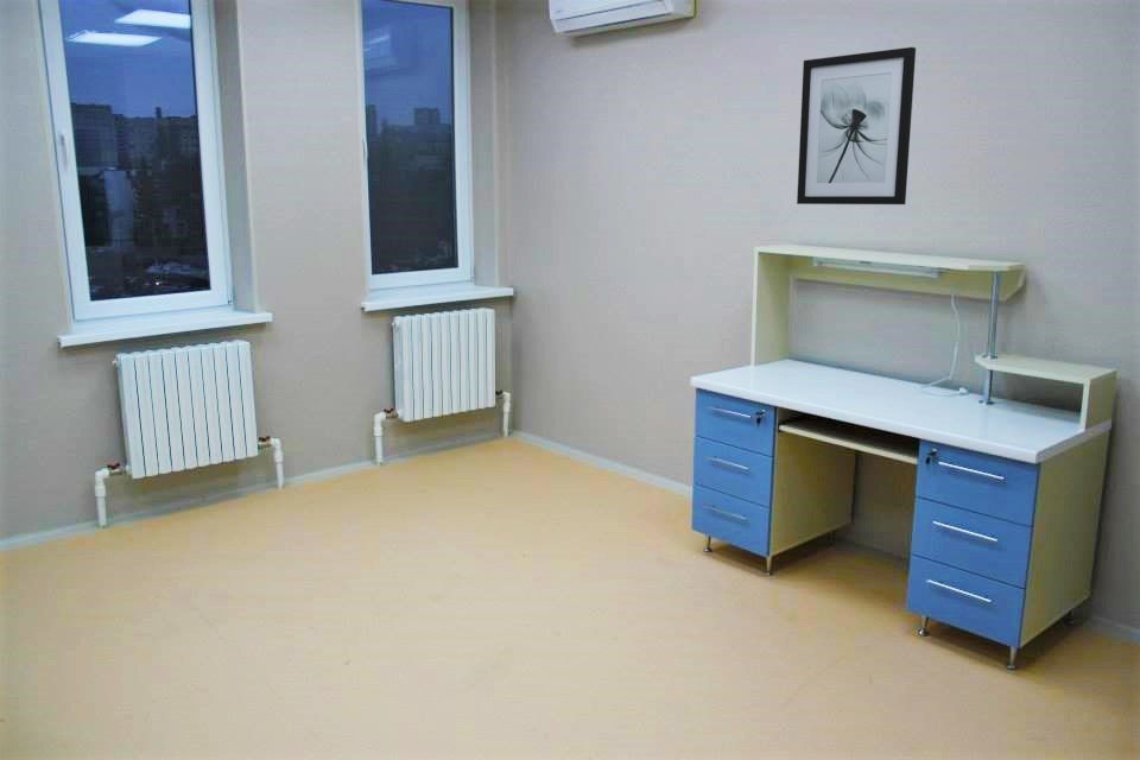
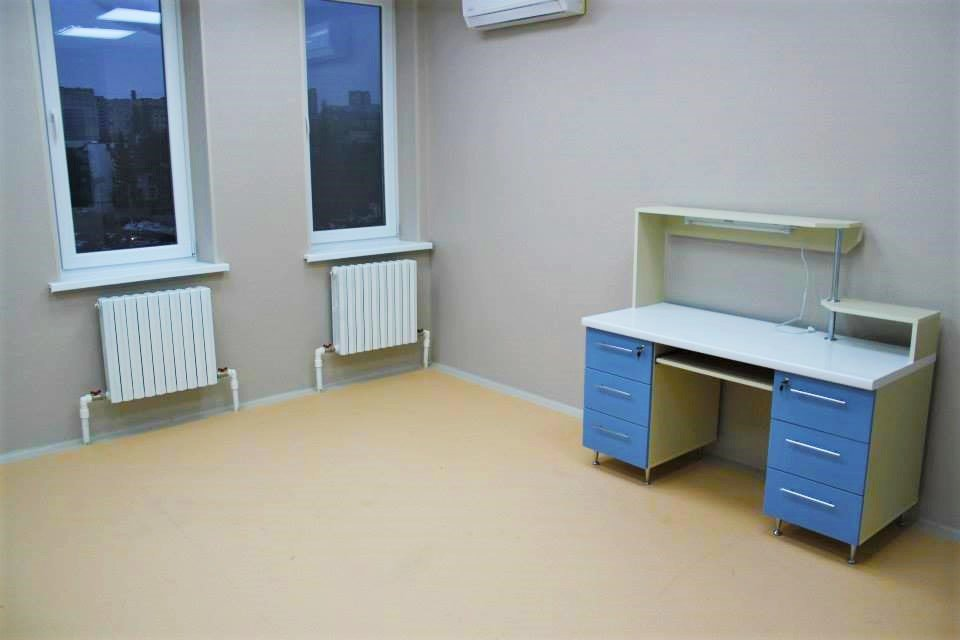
- wall art [796,46,917,205]
